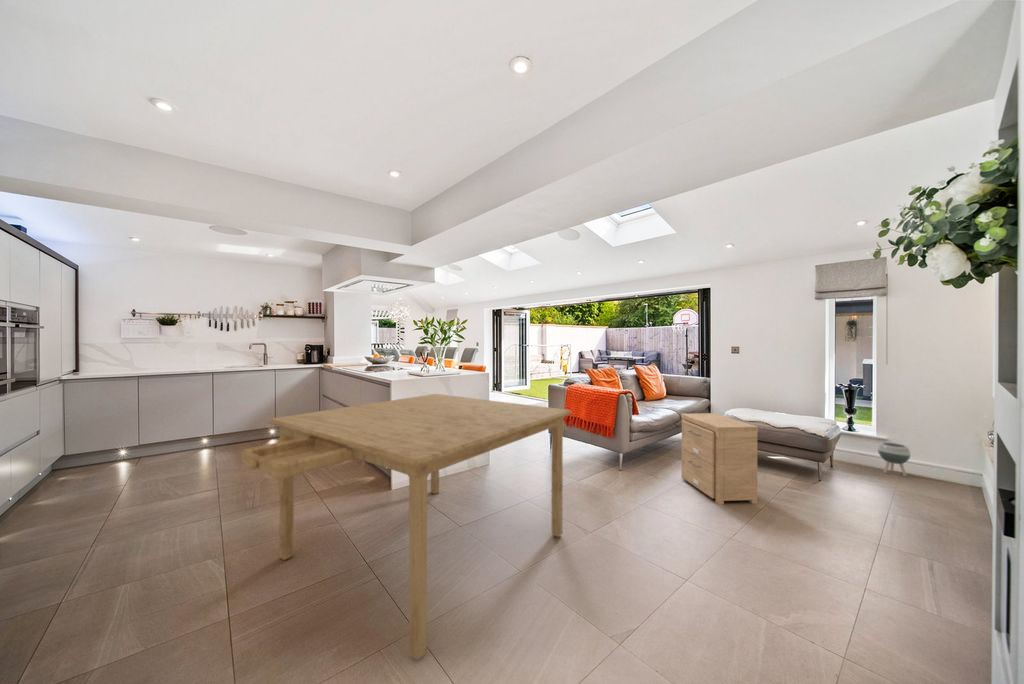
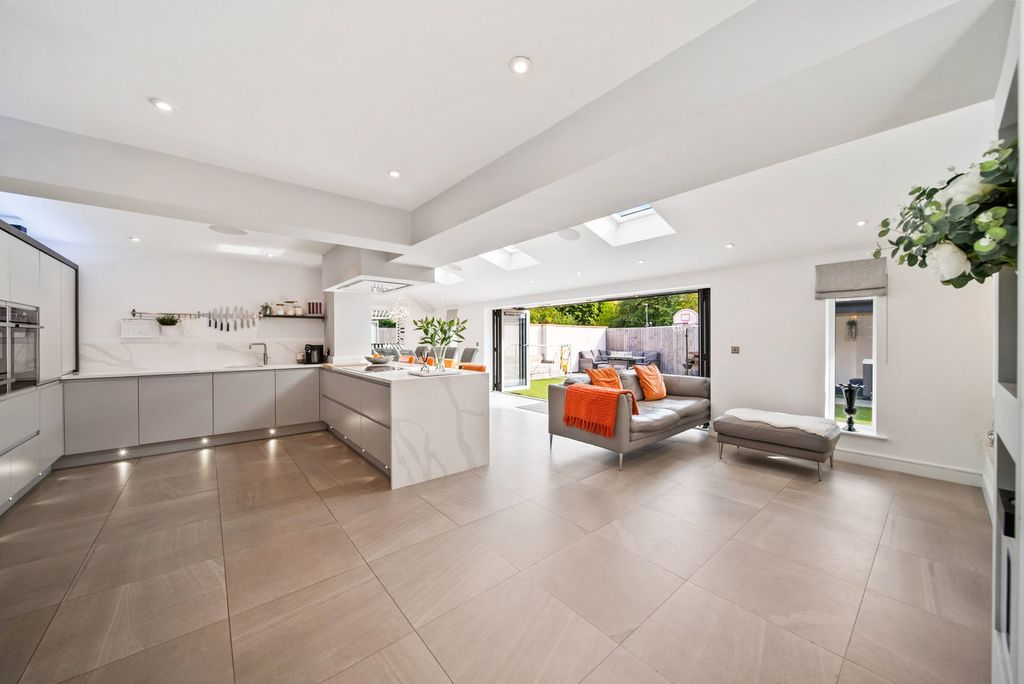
- dining table [240,393,573,661]
- planter [877,441,912,477]
- side table [680,412,759,505]
